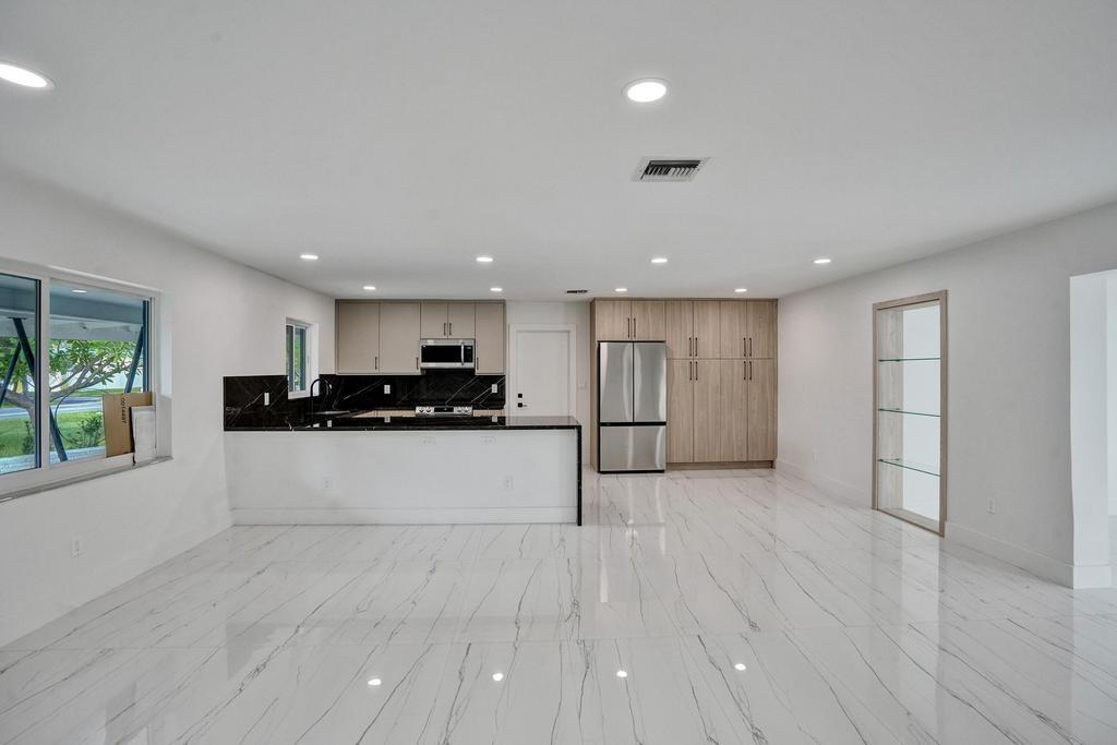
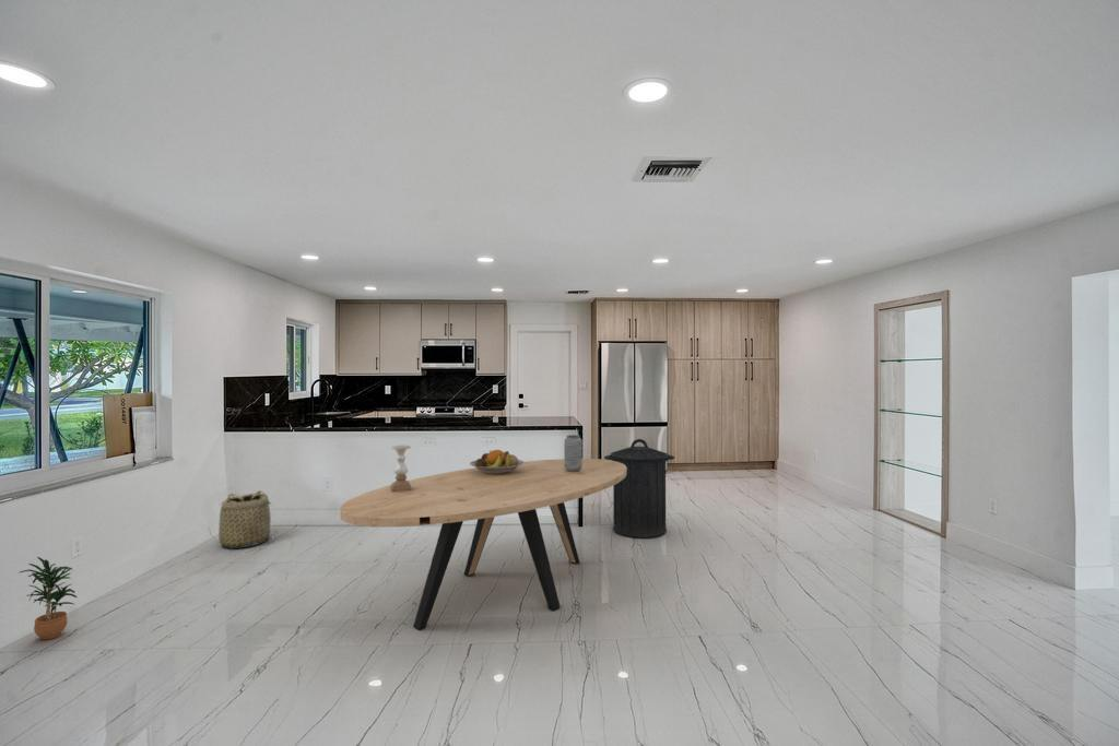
+ dining table [339,458,627,631]
+ candle holder [390,445,412,493]
+ vase [563,434,584,472]
+ trash can [603,438,675,540]
+ basket [208,489,278,549]
+ fruit bowl [469,449,525,474]
+ potted plant [17,556,78,641]
